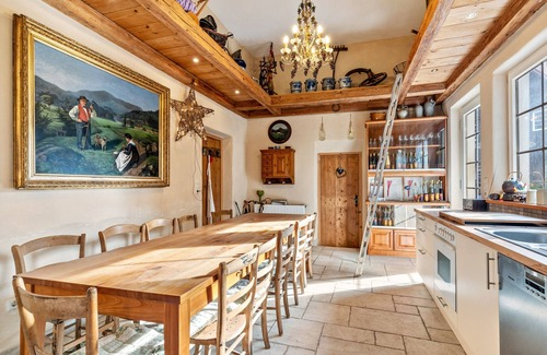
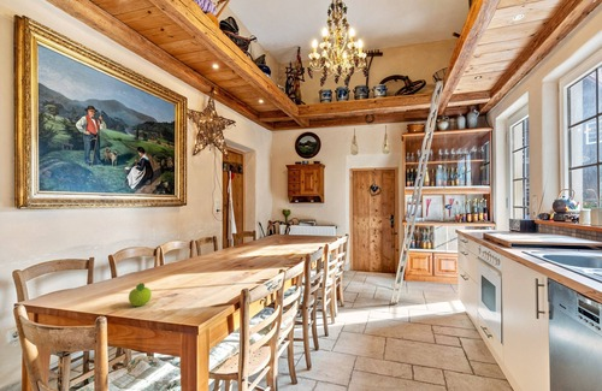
+ fruit [128,282,153,307]
